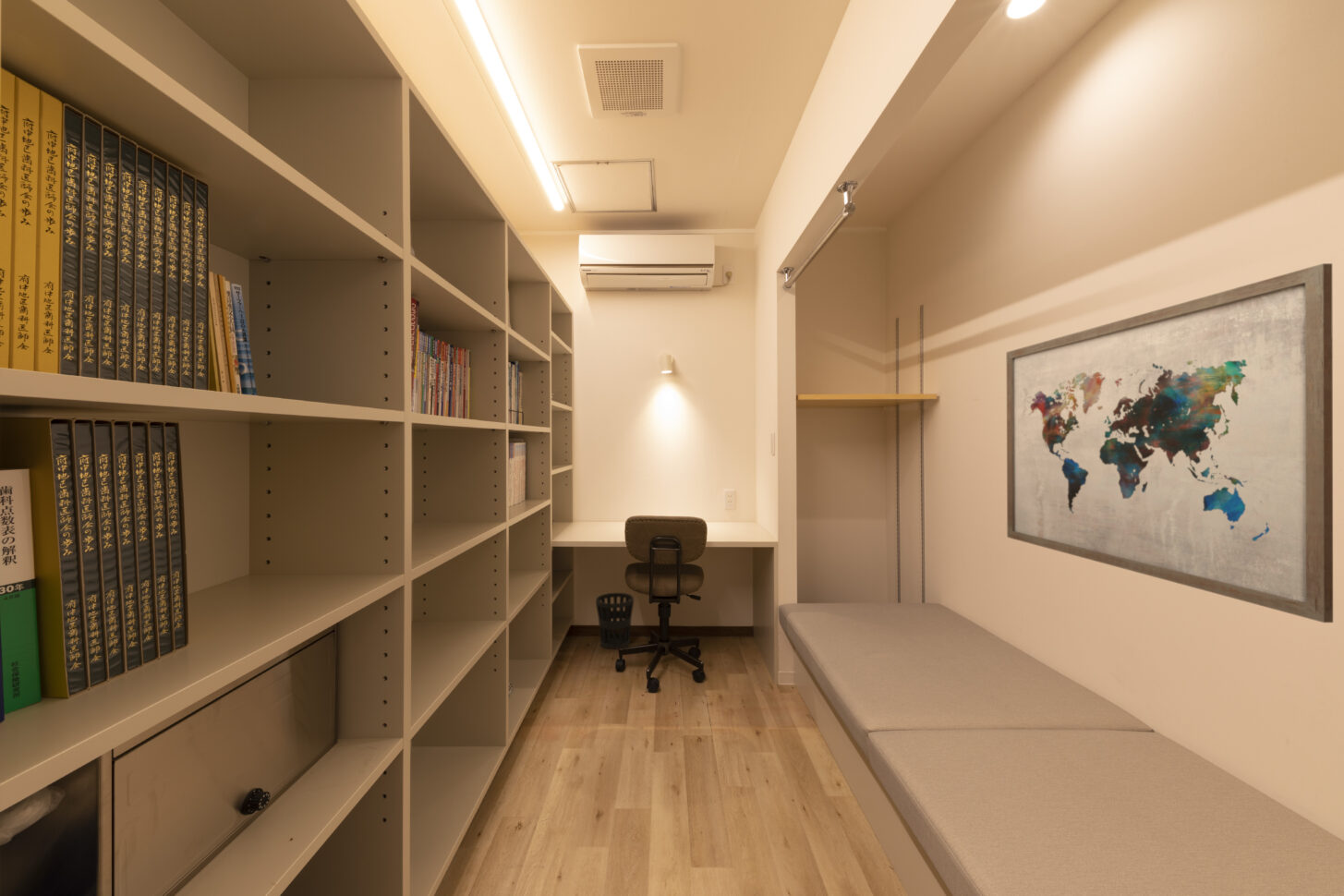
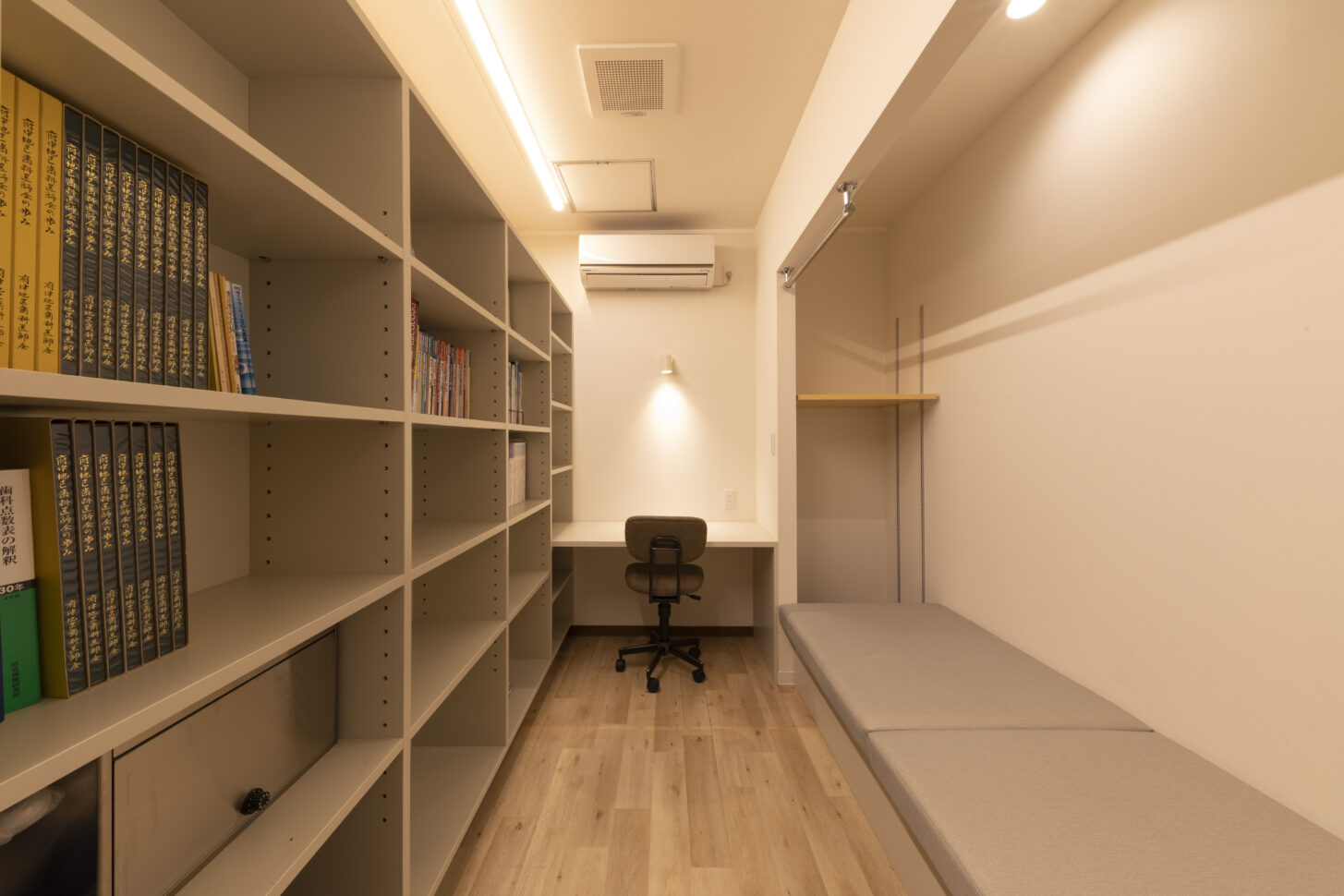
- wastebasket [595,592,635,650]
- wall art [1006,262,1334,624]
